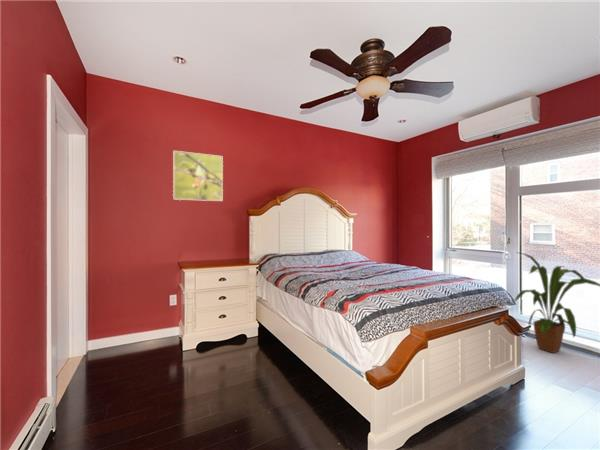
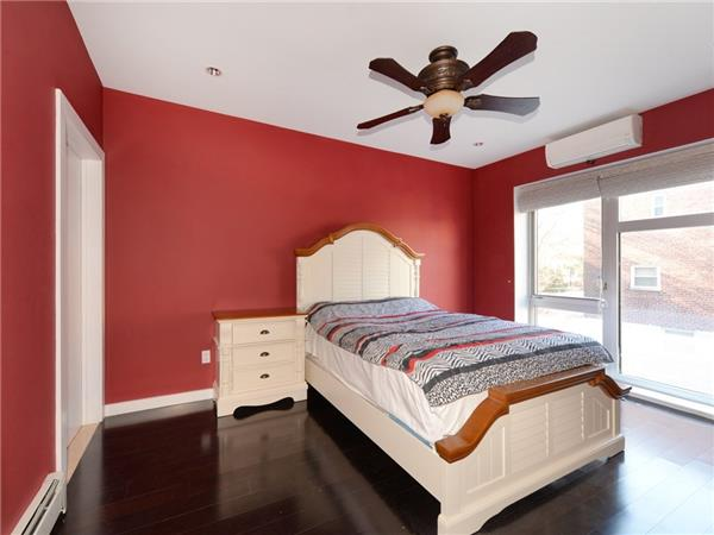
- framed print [172,150,224,202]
- house plant [513,251,600,354]
